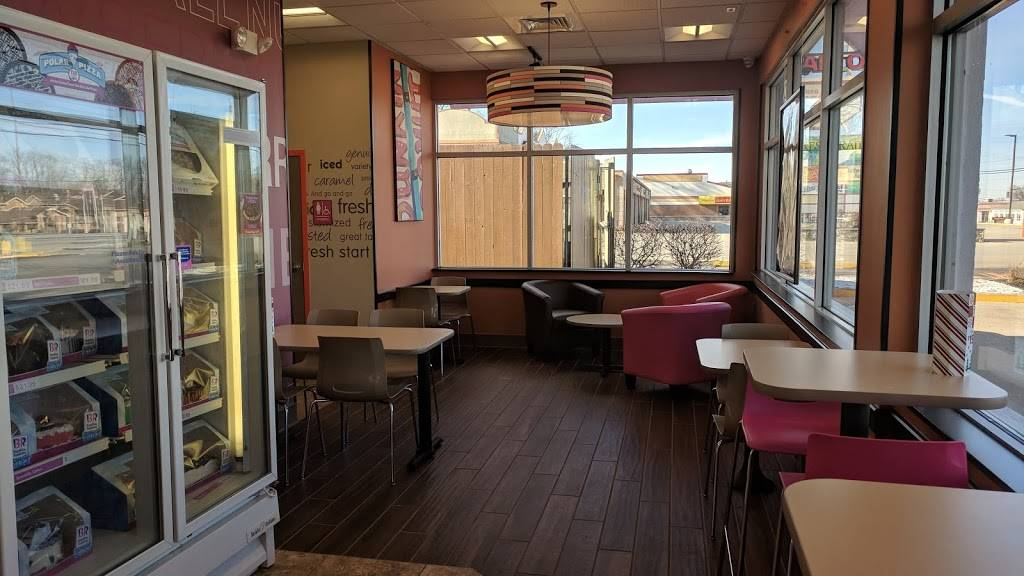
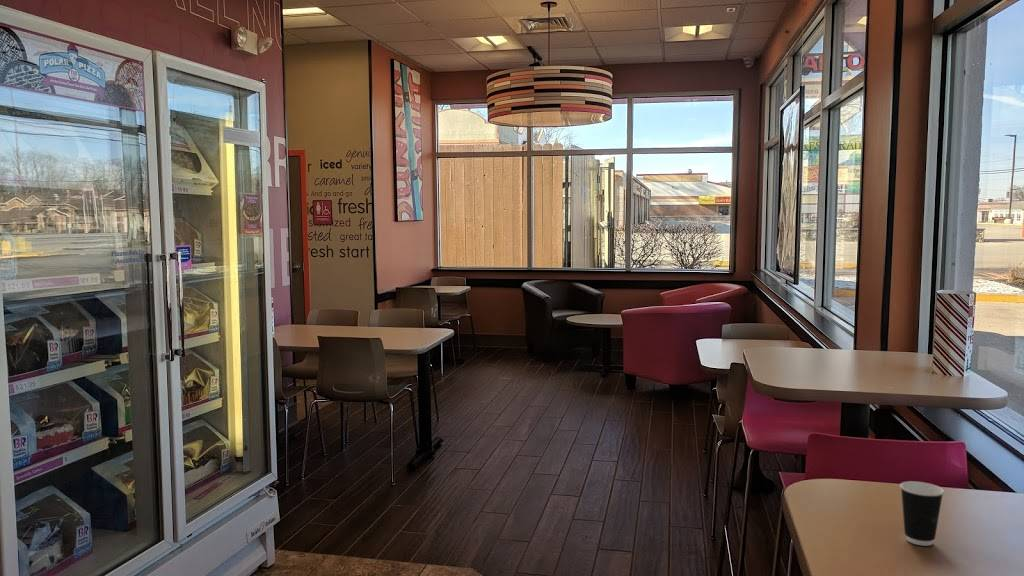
+ dixie cup [899,480,945,547]
